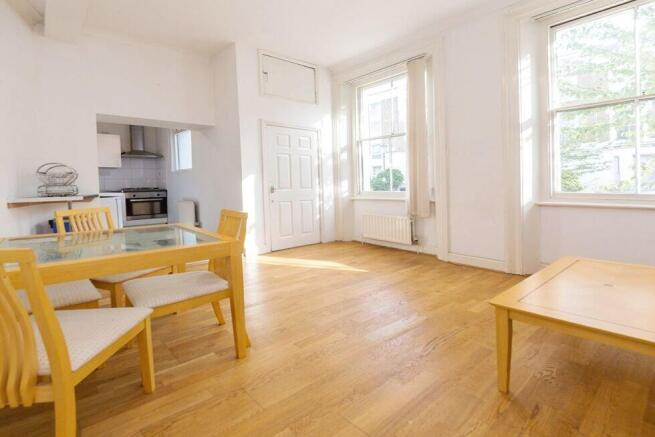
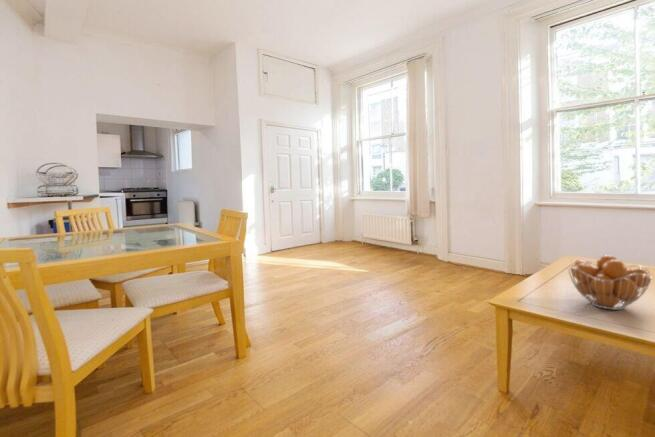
+ fruit basket [567,254,653,311]
